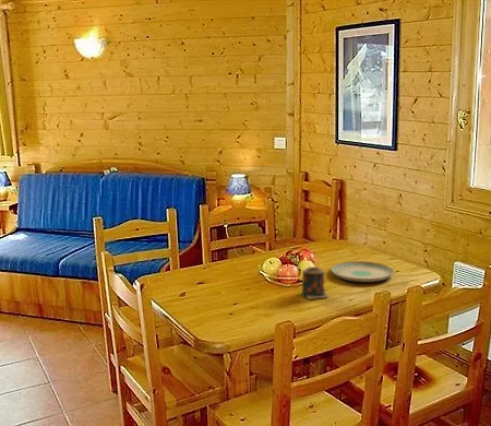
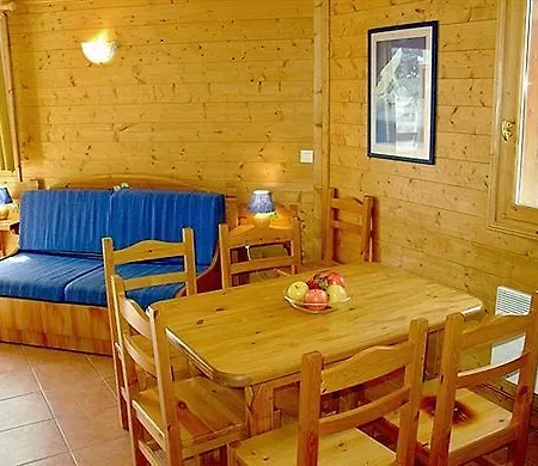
- plate [330,260,395,283]
- candle [301,265,330,300]
